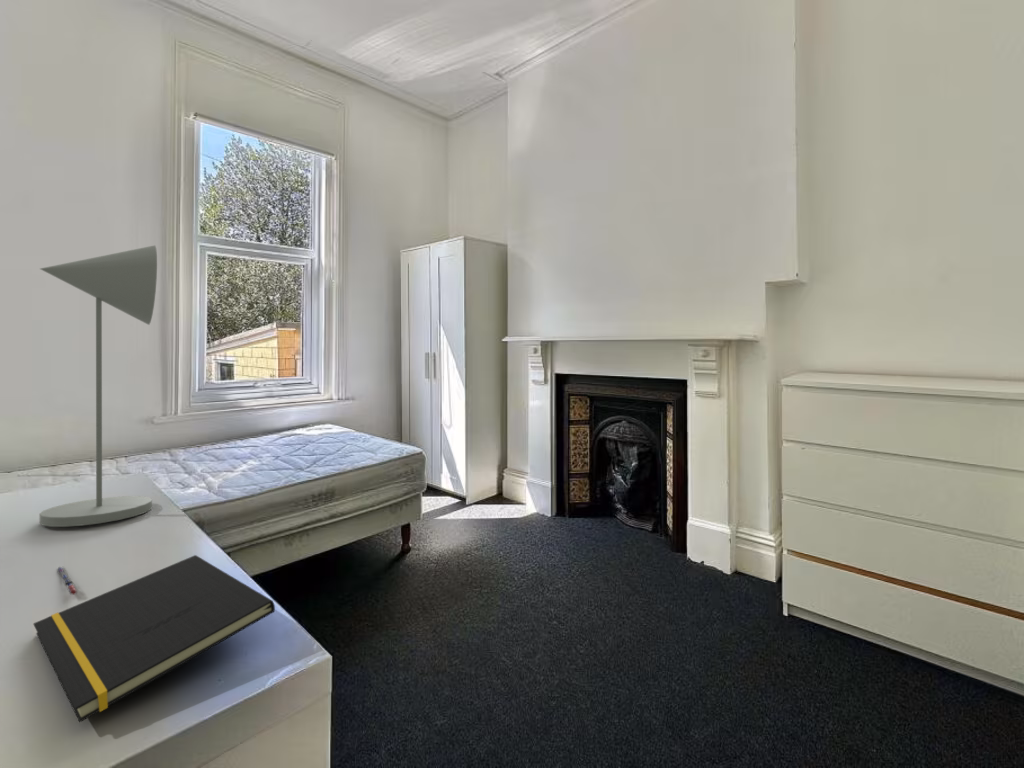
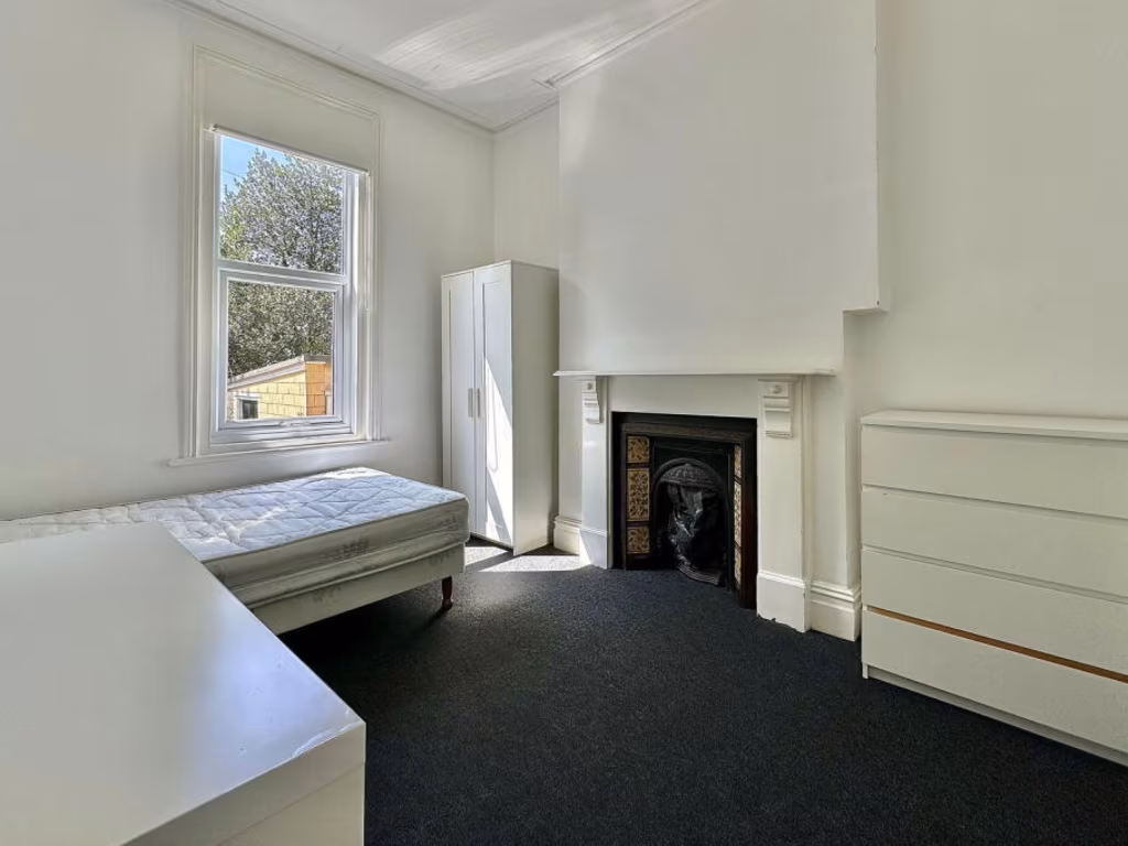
- pen [56,566,79,596]
- notepad [32,554,276,723]
- desk lamp [39,244,158,528]
